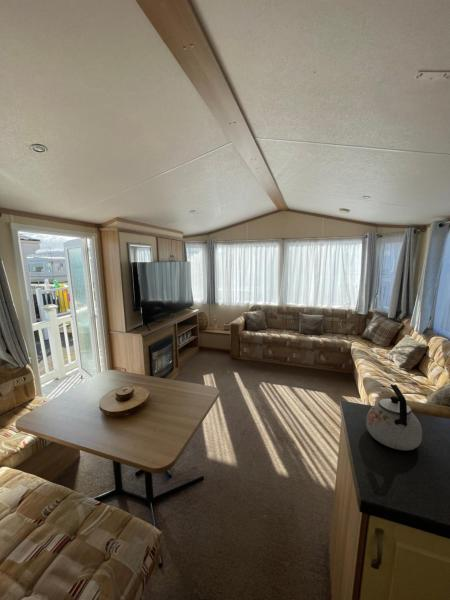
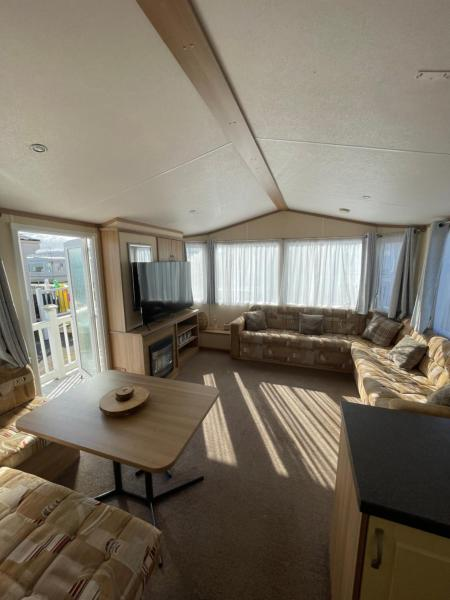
- kettle [365,383,423,451]
